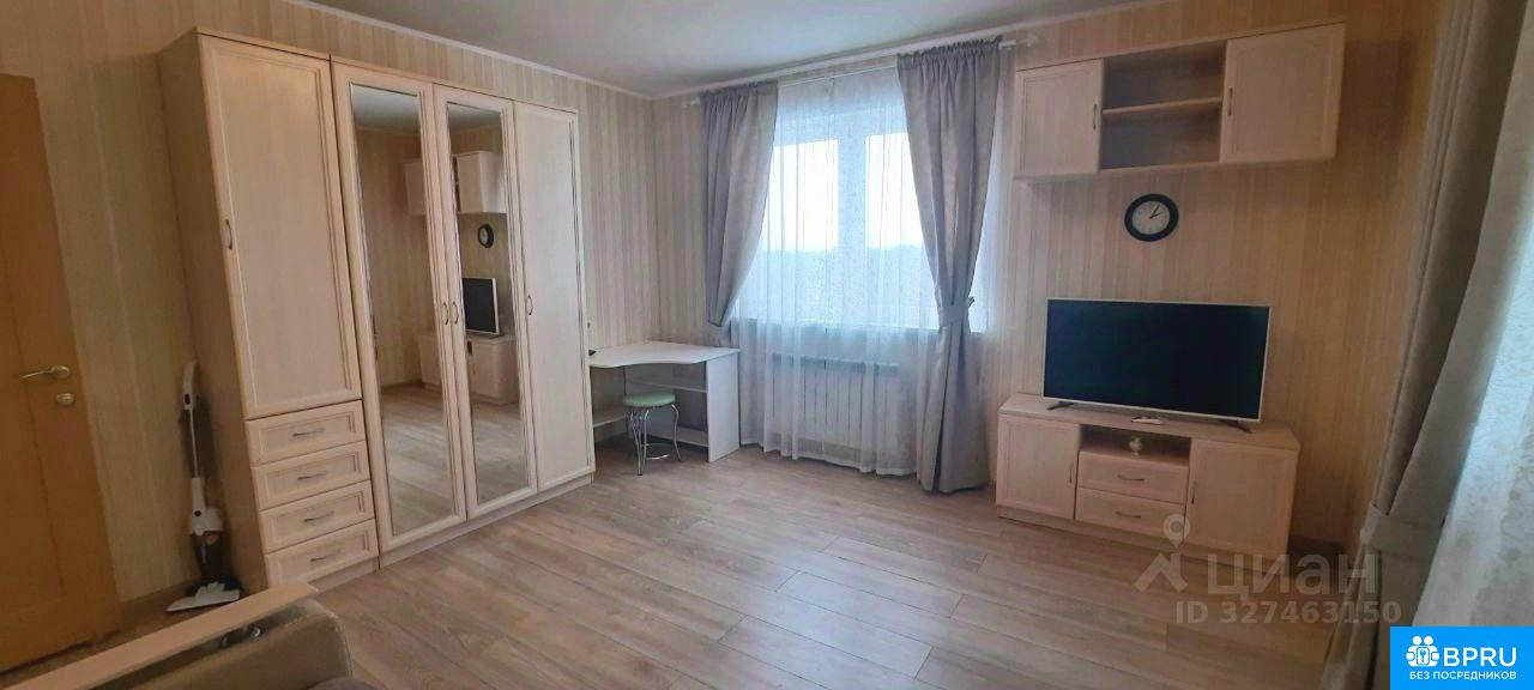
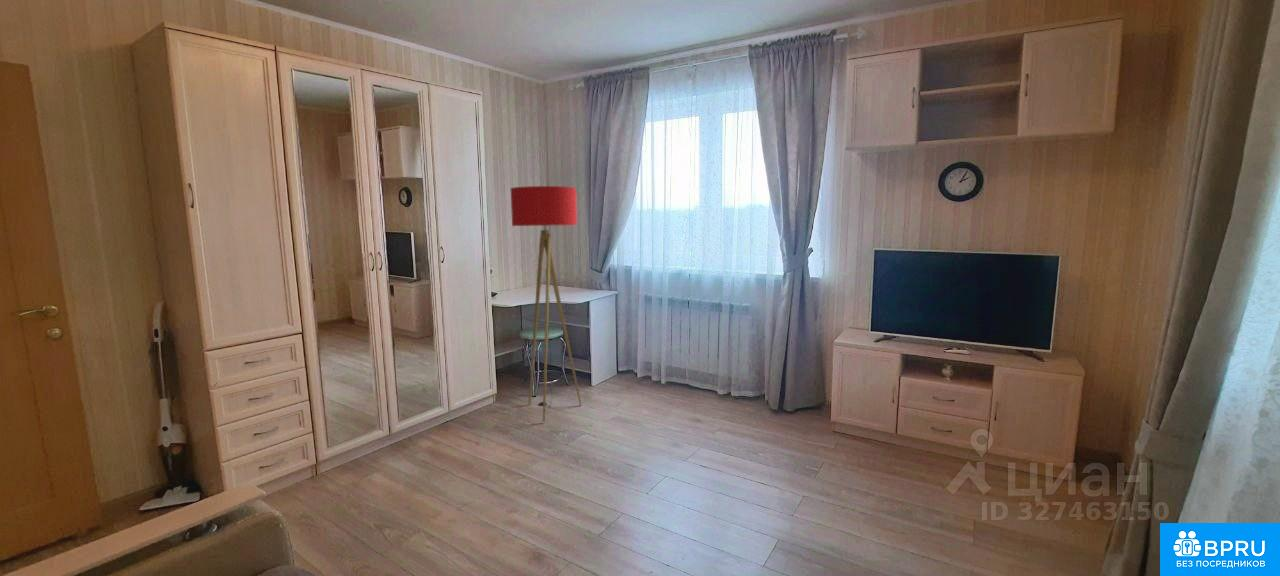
+ floor lamp [510,185,582,423]
